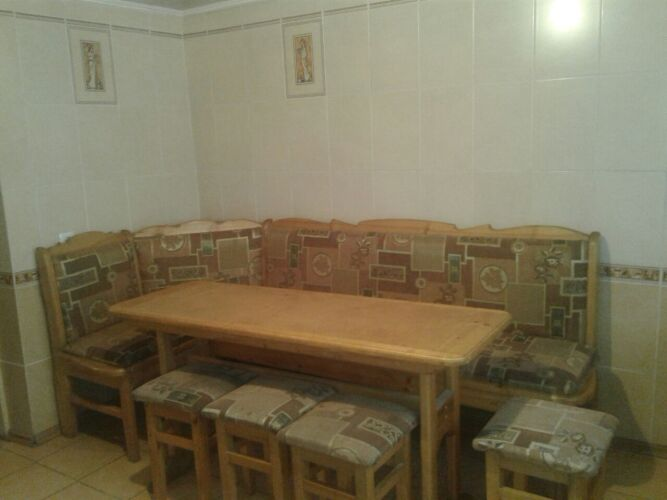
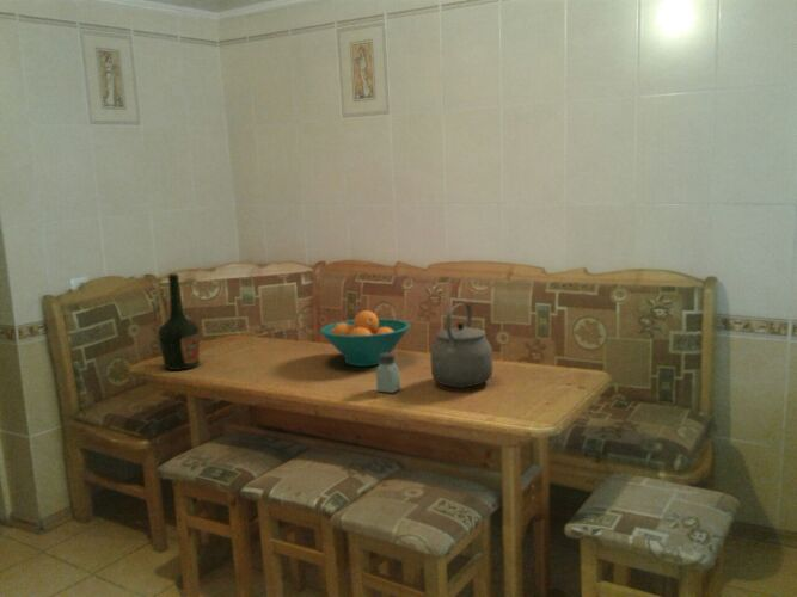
+ bottle [158,272,201,371]
+ fruit bowl [319,309,411,368]
+ tea kettle [429,302,493,388]
+ saltshaker [375,352,401,394]
